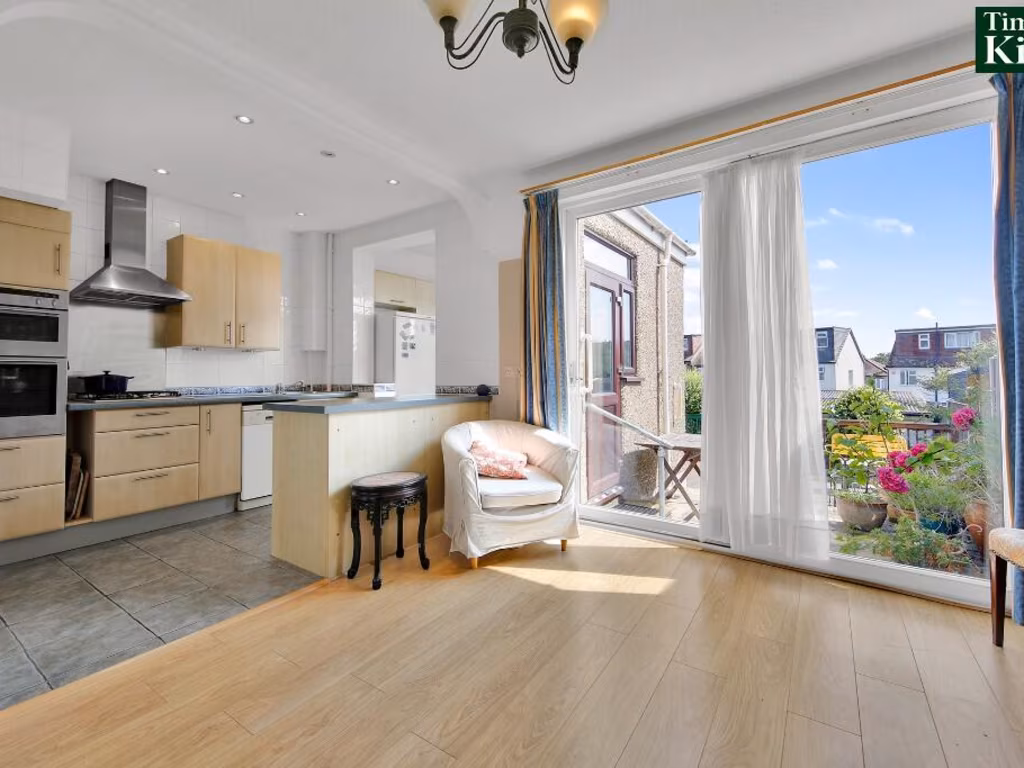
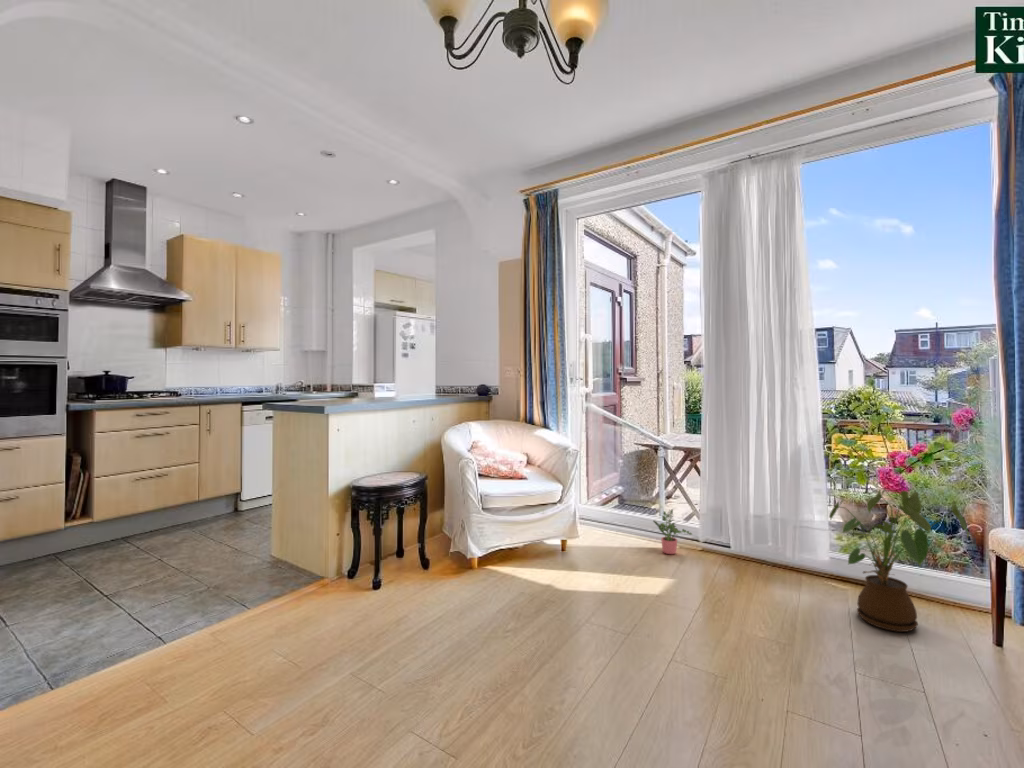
+ potted plant [652,508,693,555]
+ house plant [828,489,970,633]
